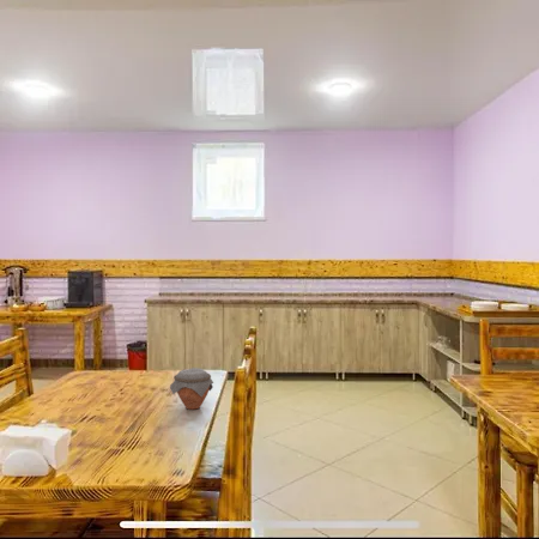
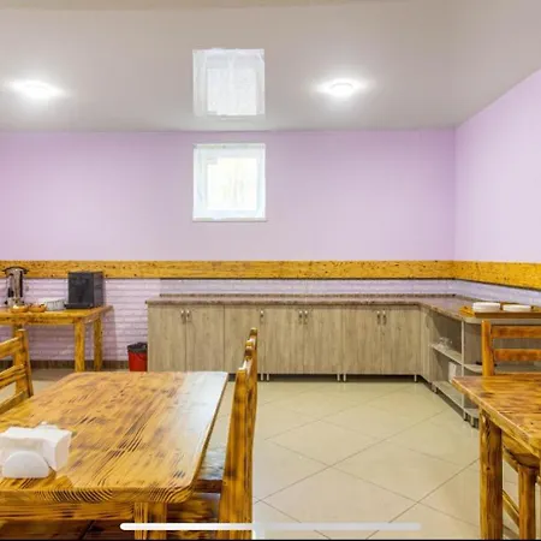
- jar [169,367,214,411]
